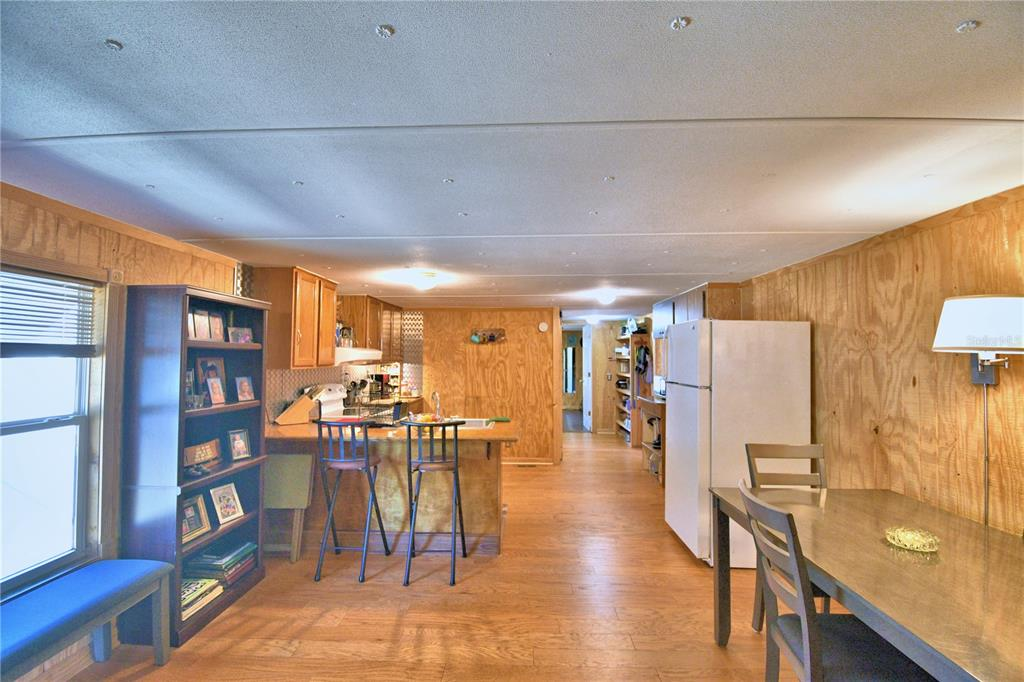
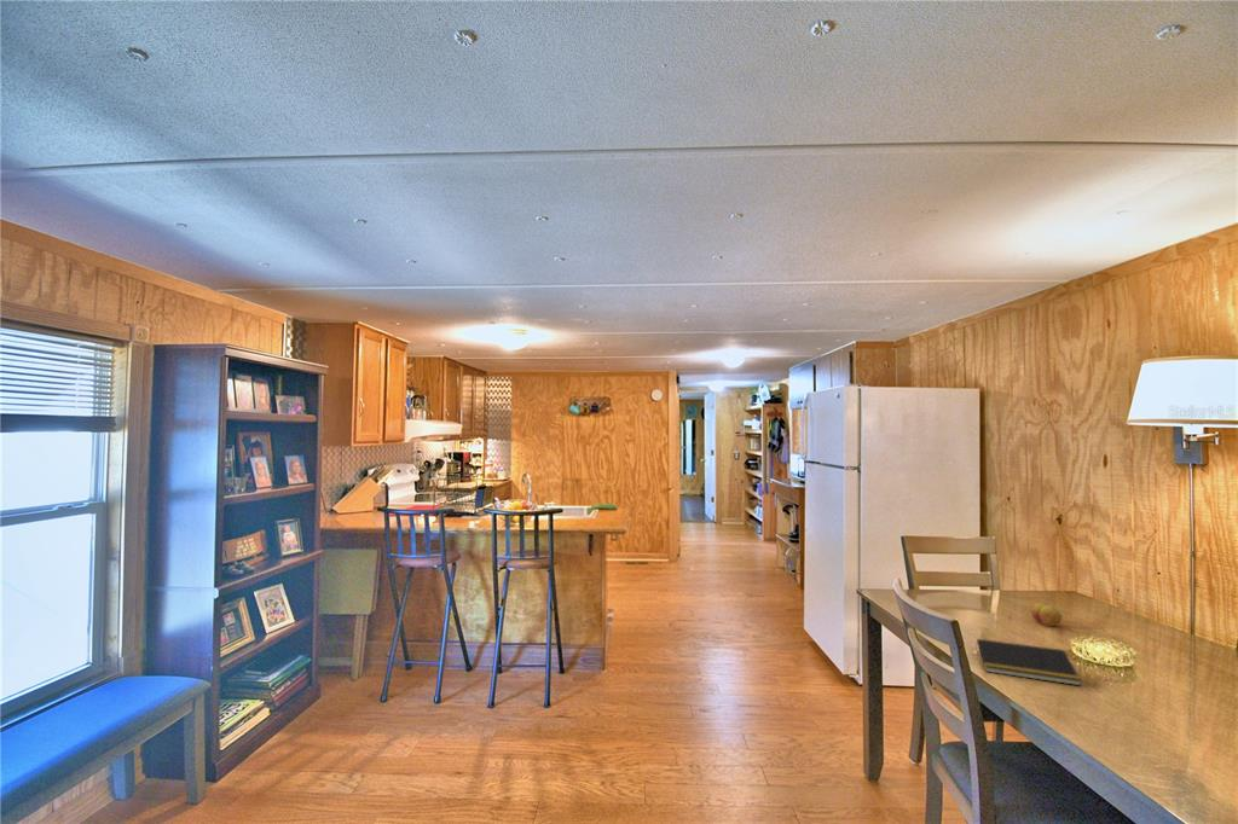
+ fruit [1030,602,1063,628]
+ notepad [974,638,1082,686]
